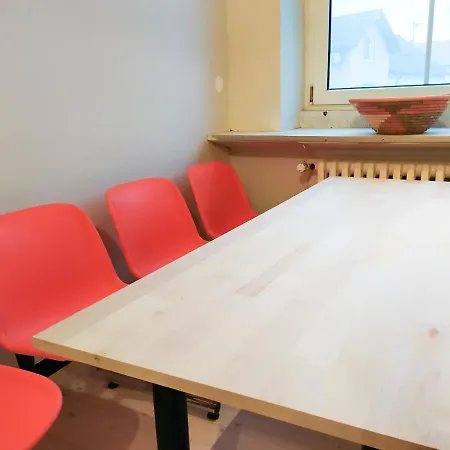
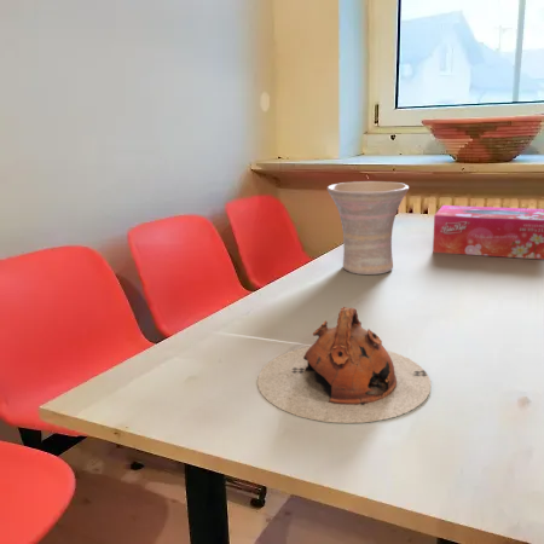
+ vase [326,180,410,276]
+ teapot [256,306,432,424]
+ tissue box [432,204,544,261]
